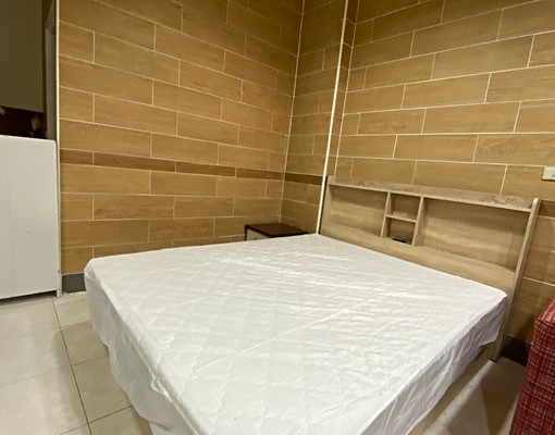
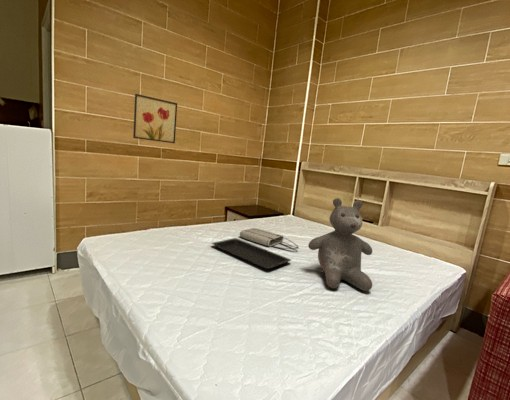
+ wall art [132,93,178,144]
+ tote bag [239,227,300,250]
+ serving tray [211,237,292,270]
+ teddy bear [307,197,373,292]
